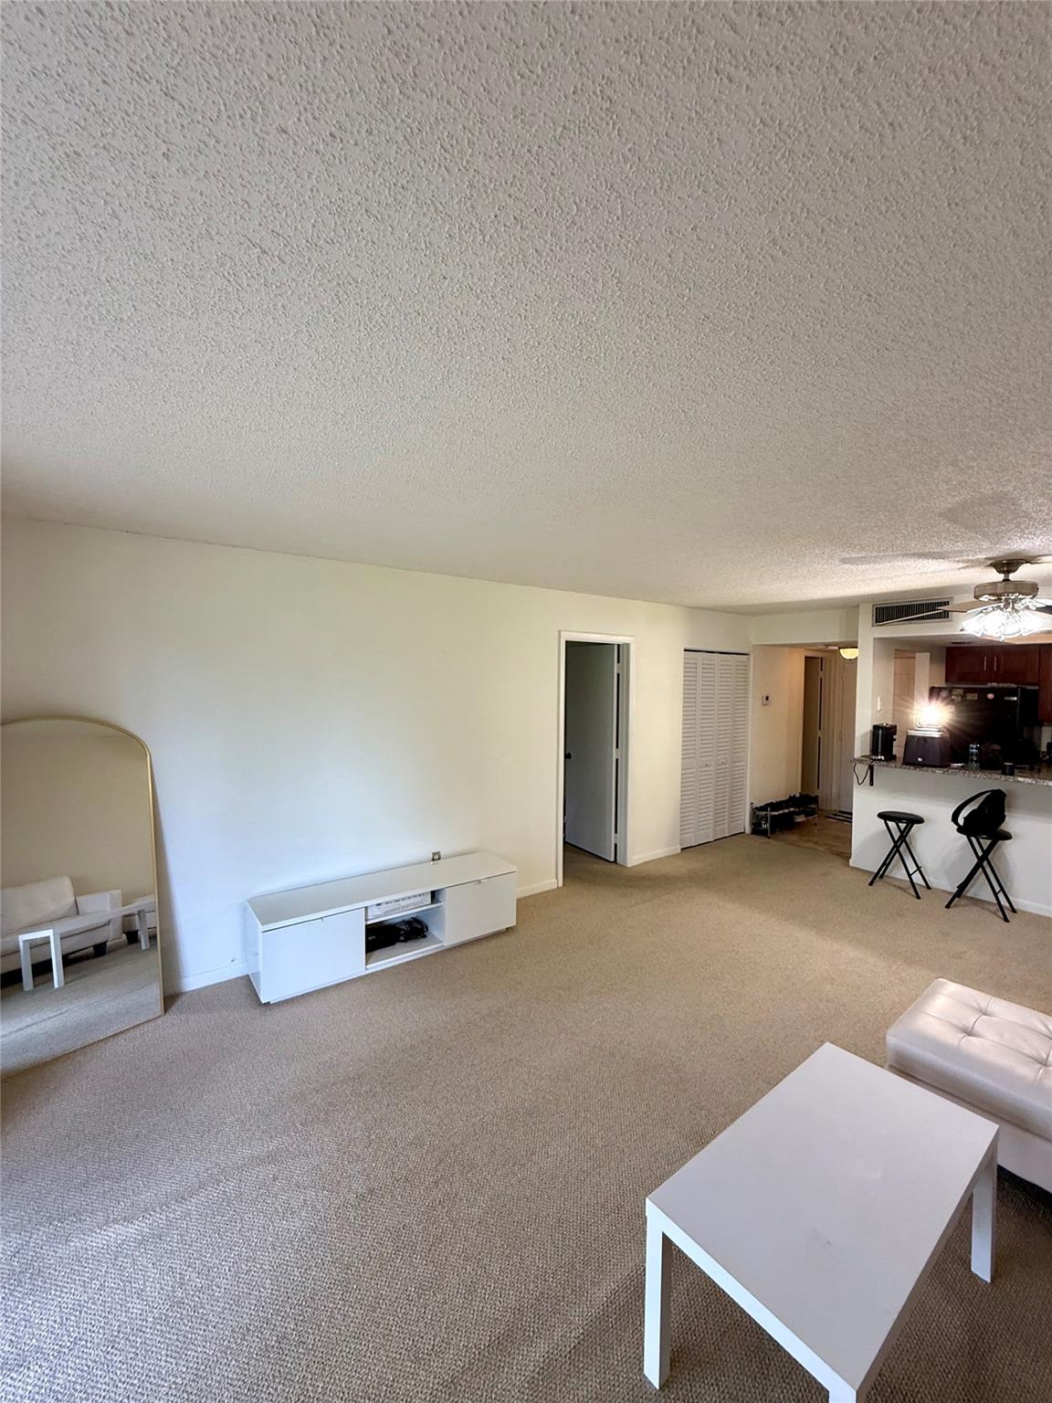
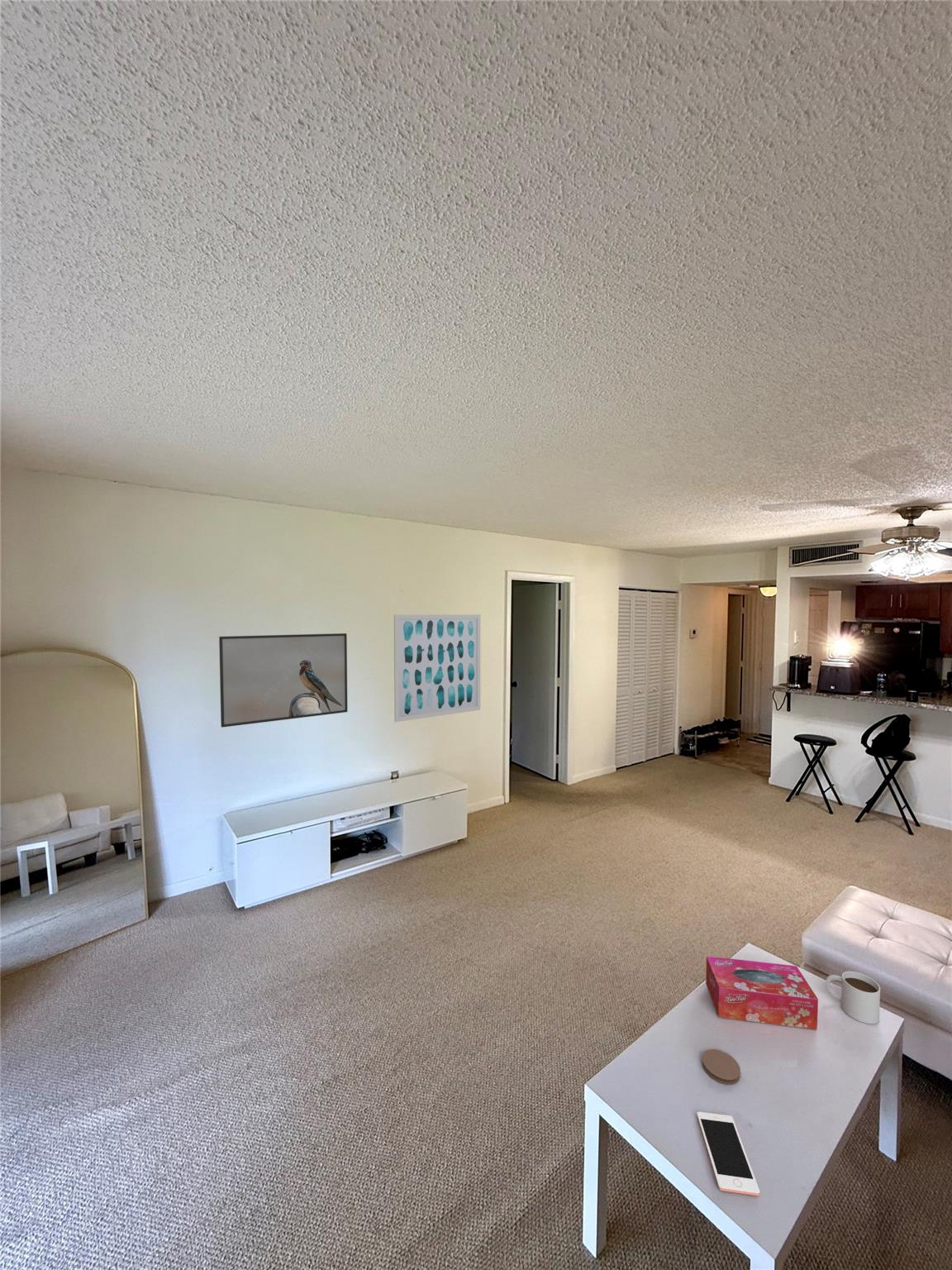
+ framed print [218,633,348,728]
+ mug [825,971,881,1024]
+ wall art [393,614,481,723]
+ coaster [702,1048,741,1086]
+ tissue box [705,955,819,1030]
+ cell phone [697,1111,760,1196]
